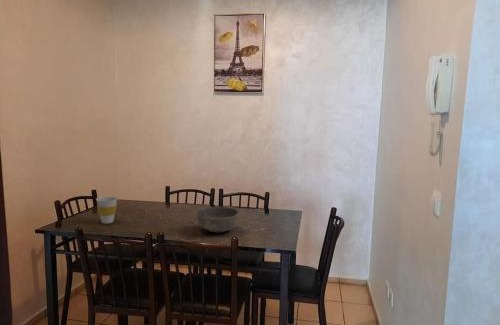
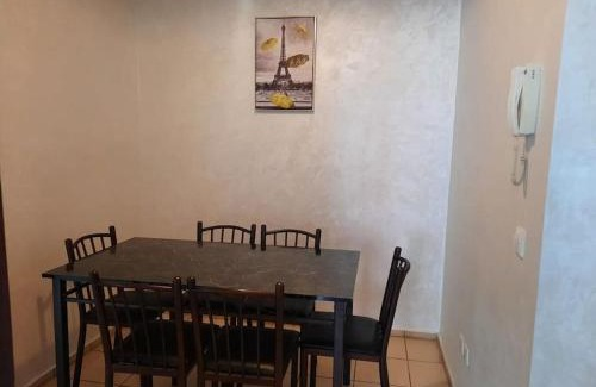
- bowl [195,206,240,234]
- cup [95,195,118,225]
